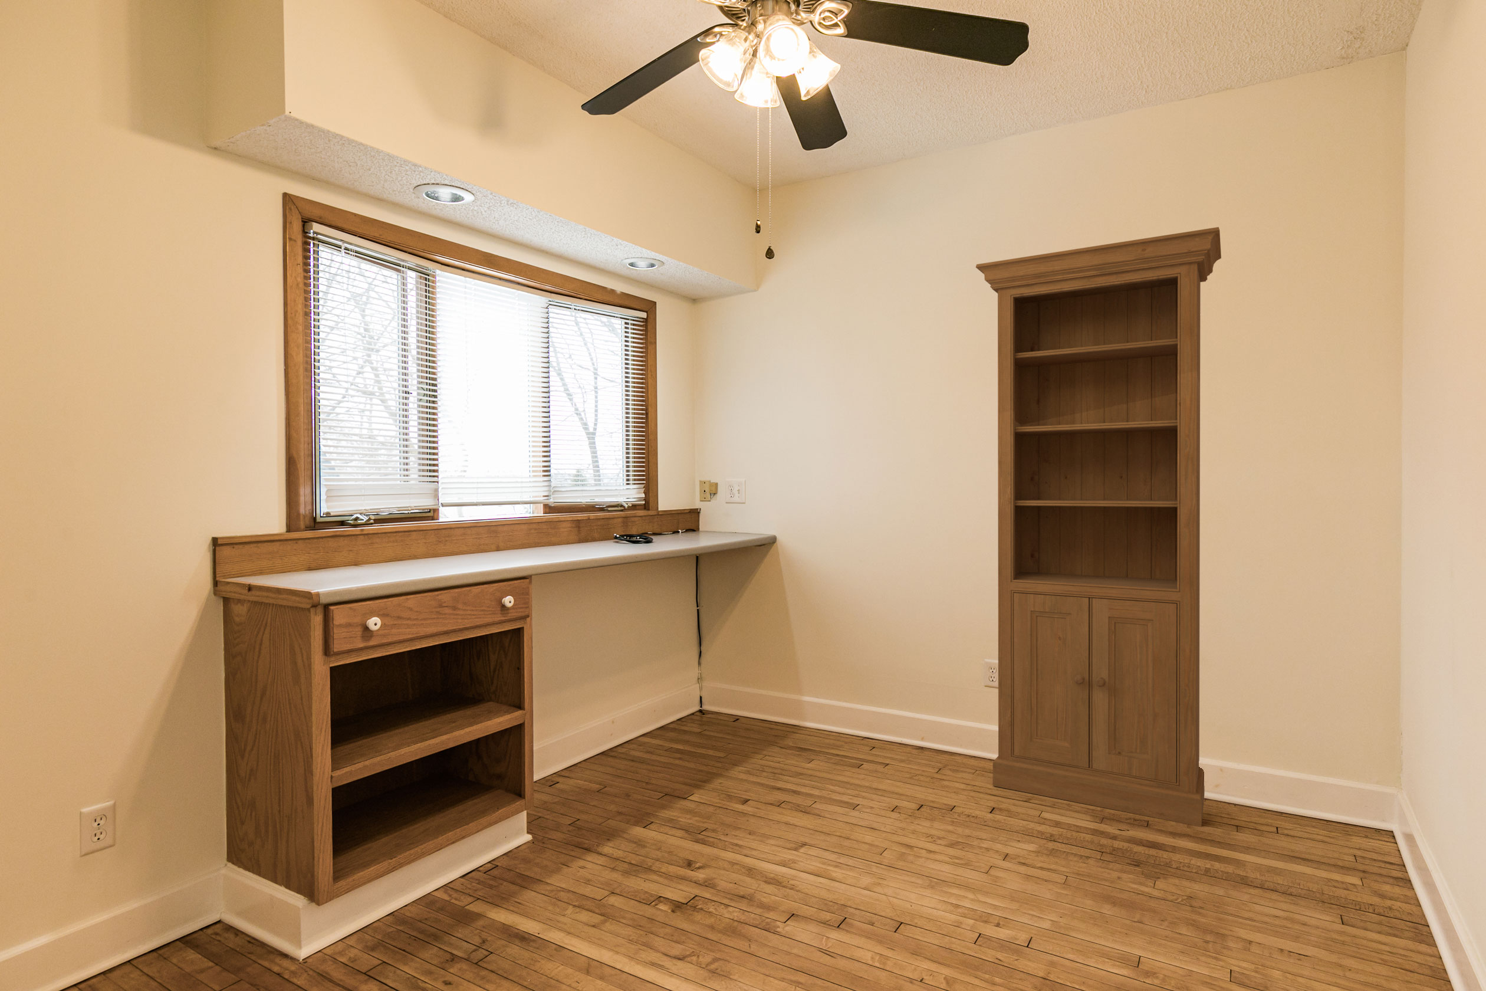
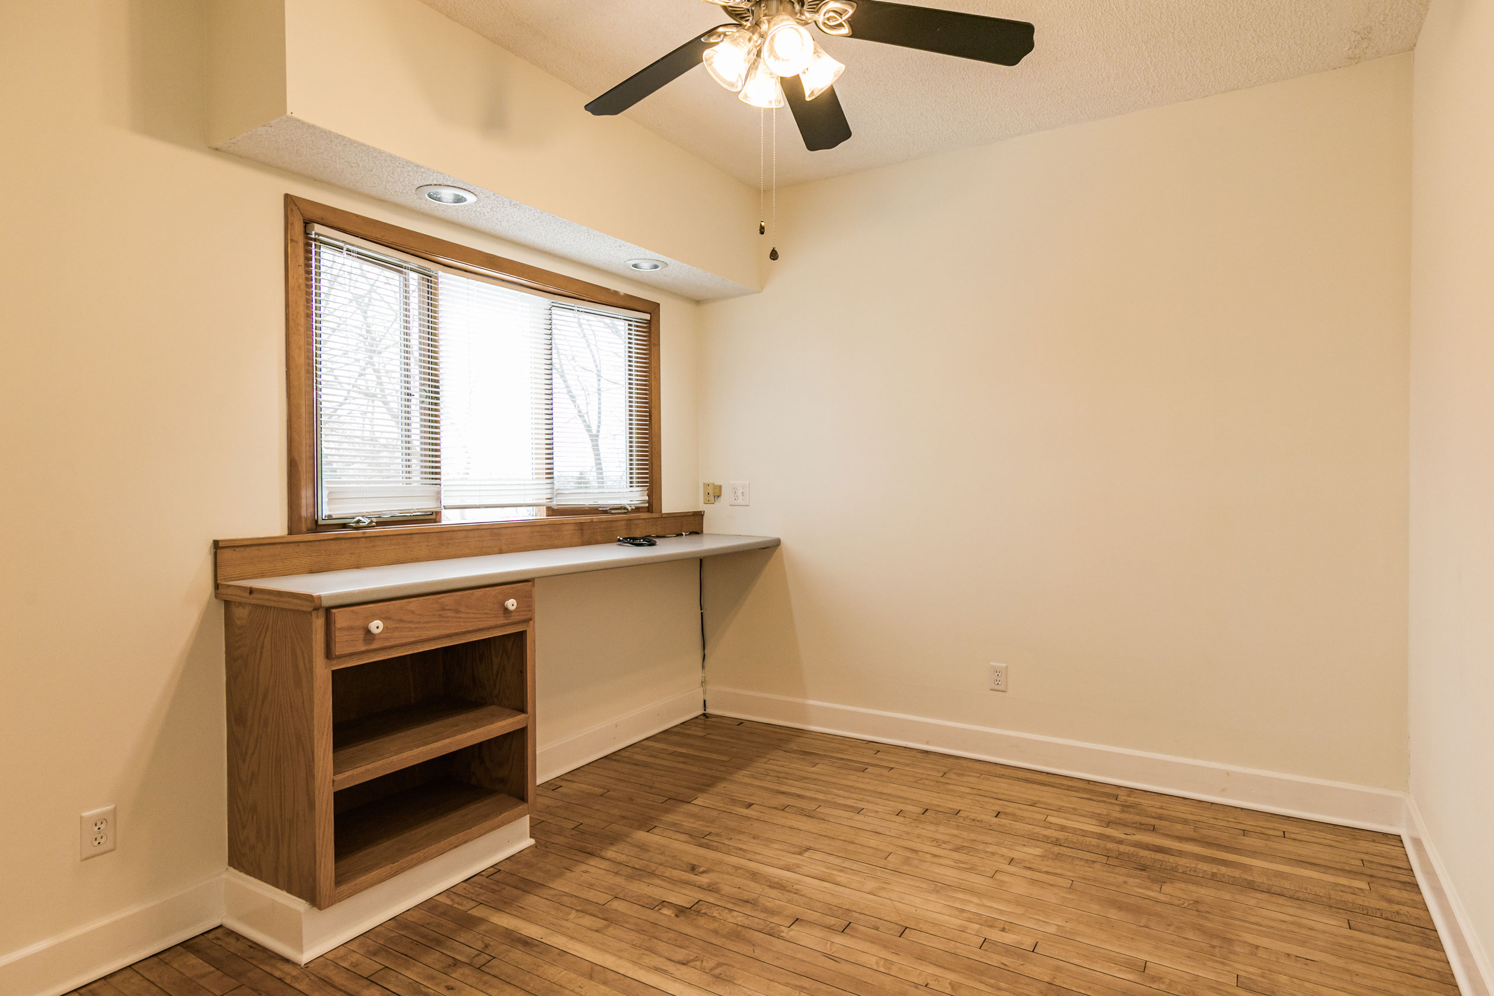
- bookcase [975,227,1222,827]
